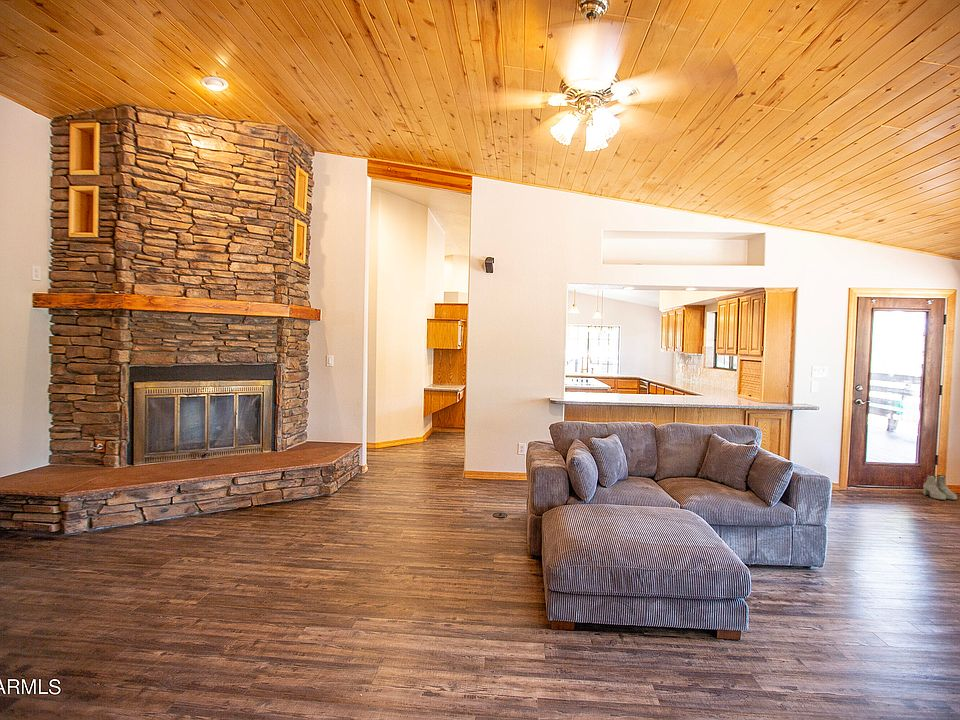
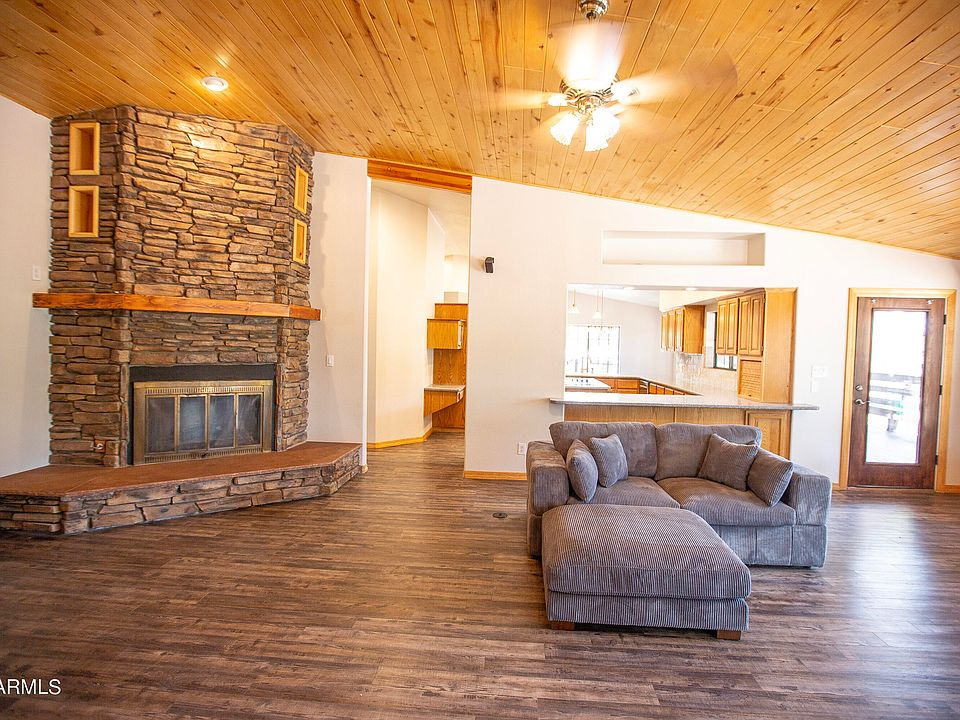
- boots [922,474,958,501]
